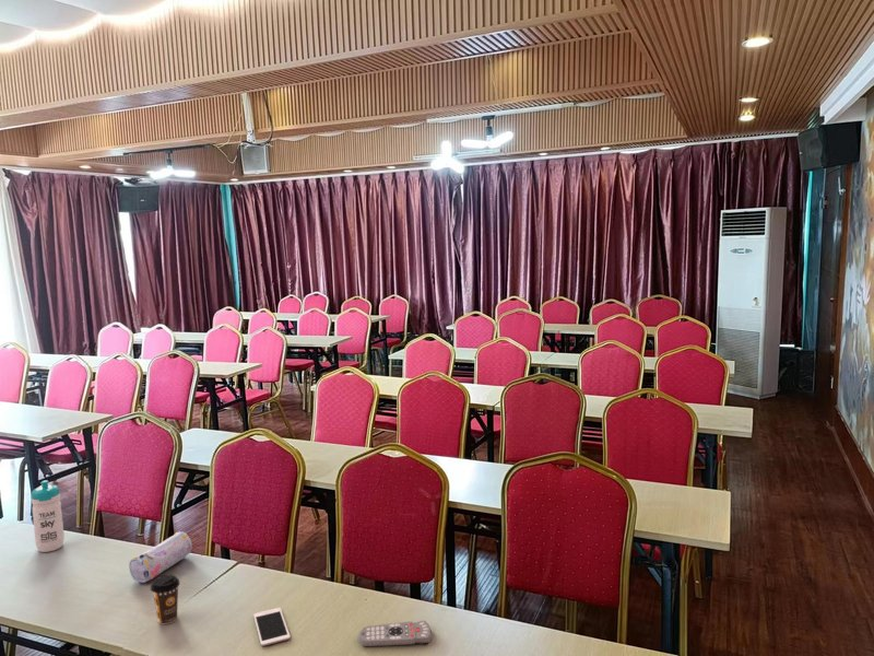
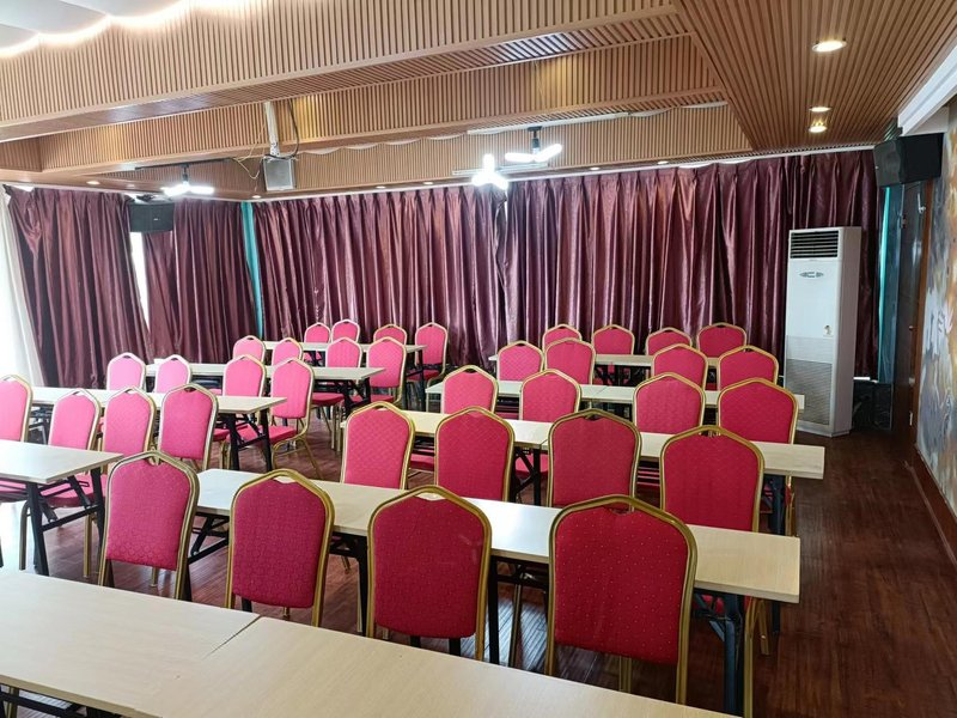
- remote control [357,620,433,648]
- cell phone [252,607,292,647]
- coffee cup [150,574,180,625]
- pencil case [128,530,193,584]
- water bottle [29,480,66,553]
